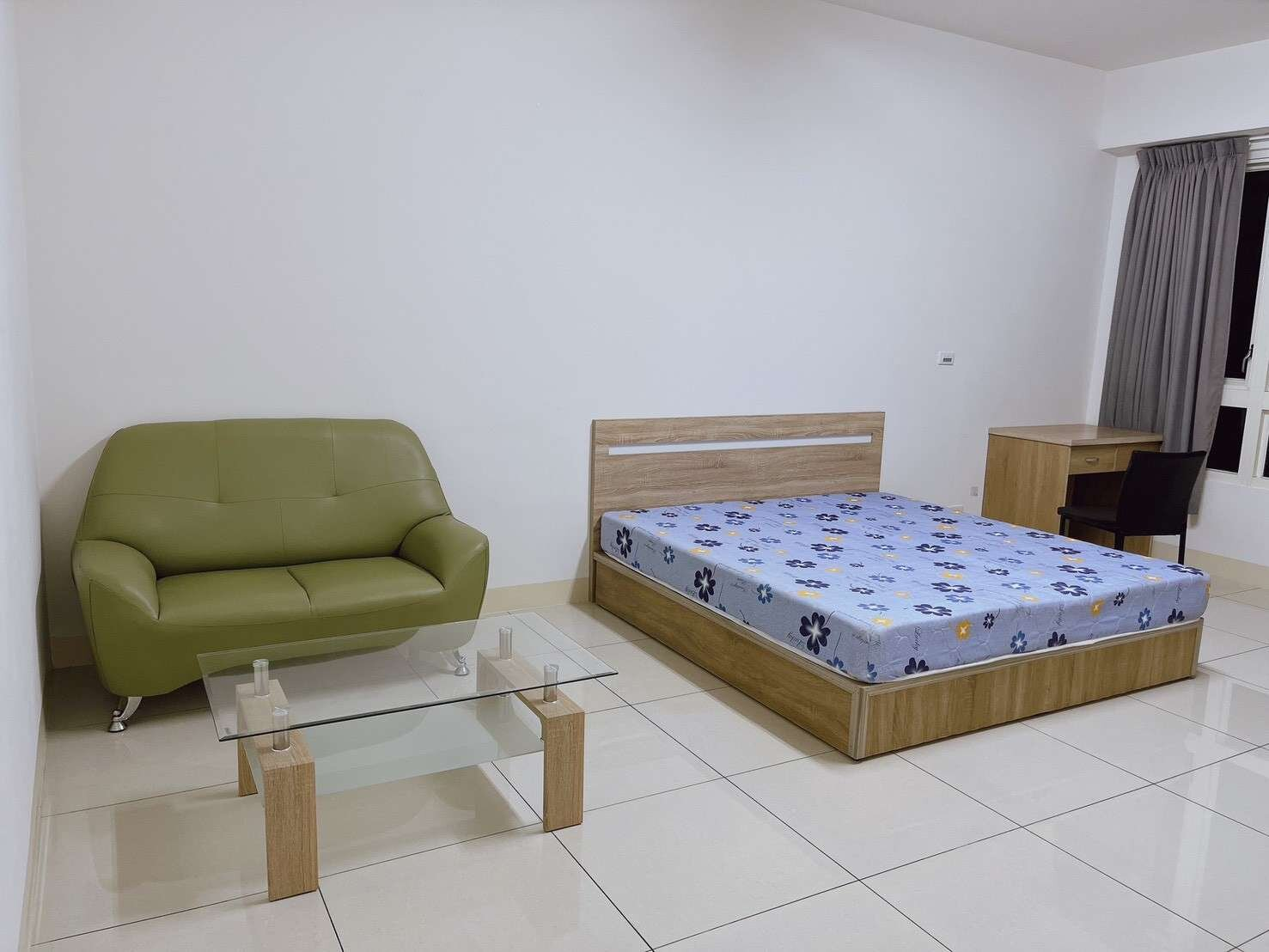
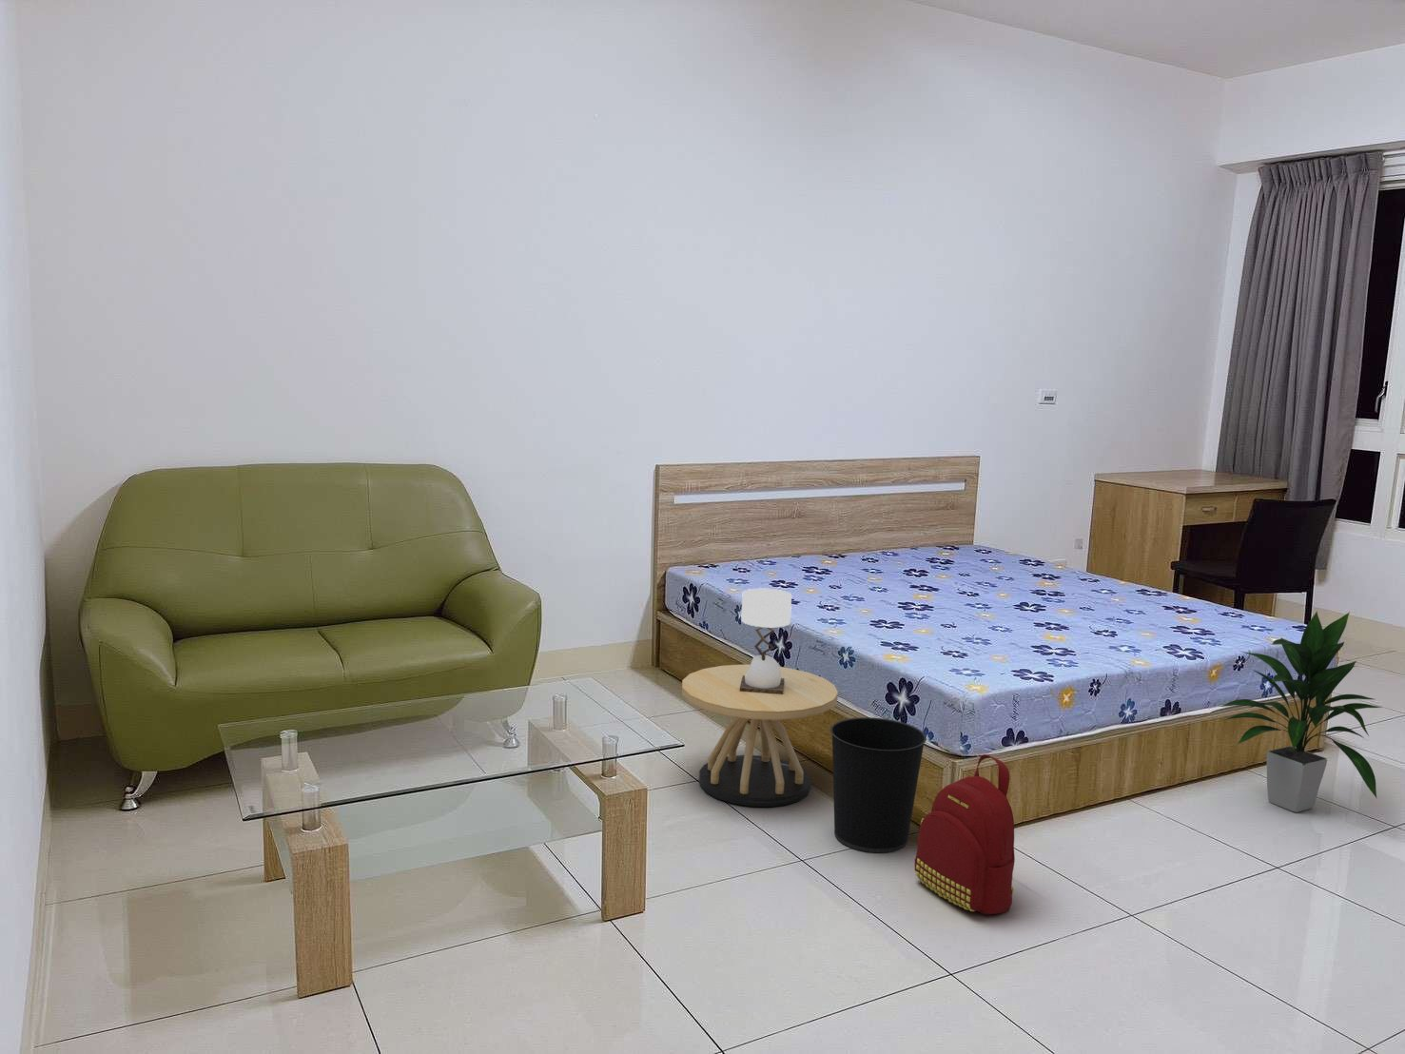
+ wastebasket [829,716,928,855]
+ indoor plant [1219,610,1383,814]
+ backpack [915,753,1016,916]
+ side table [681,588,839,807]
